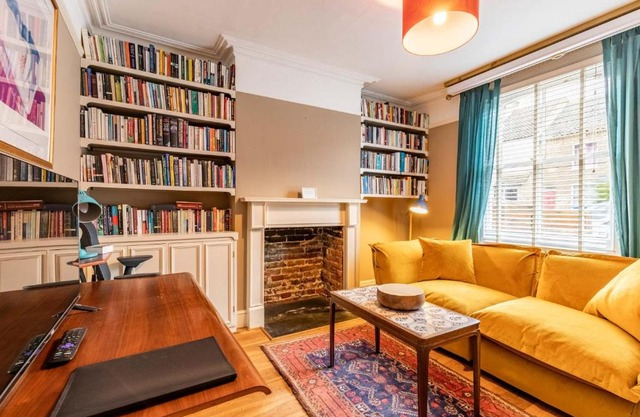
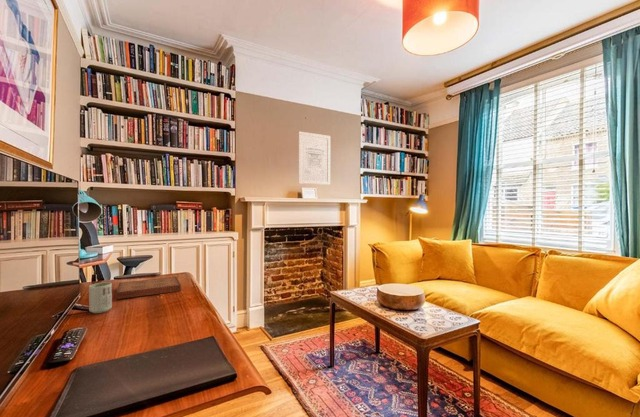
+ book [116,276,182,300]
+ wall art [297,130,331,186]
+ cup [88,281,113,314]
